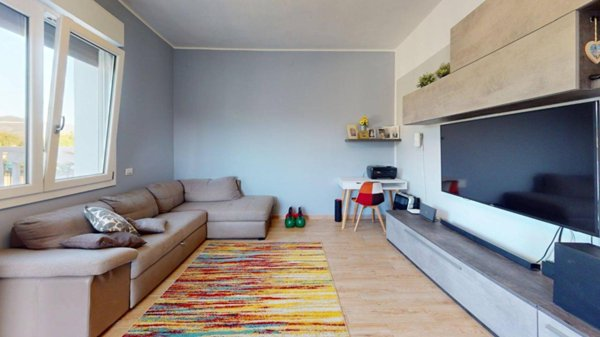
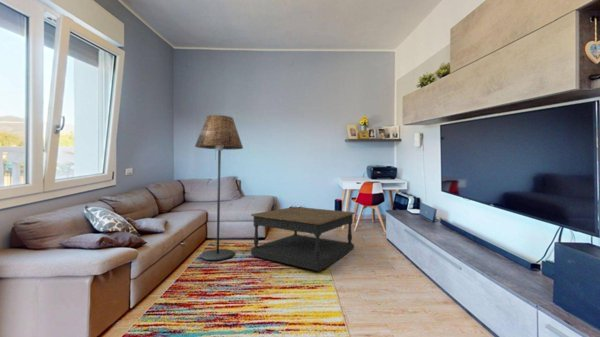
+ floor lamp [194,114,244,261]
+ coffee table [250,206,356,272]
